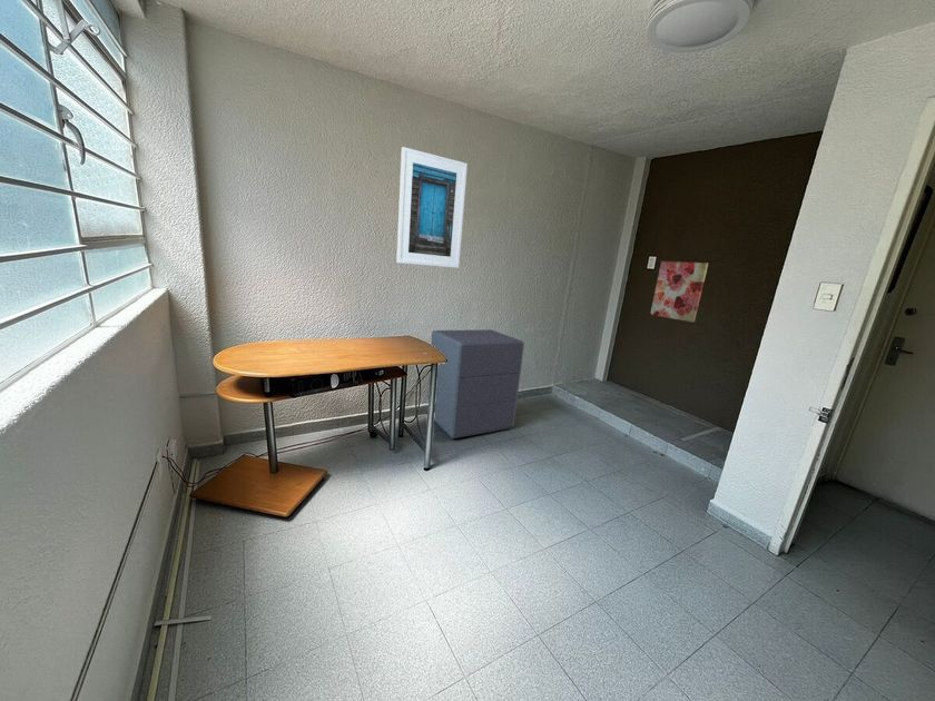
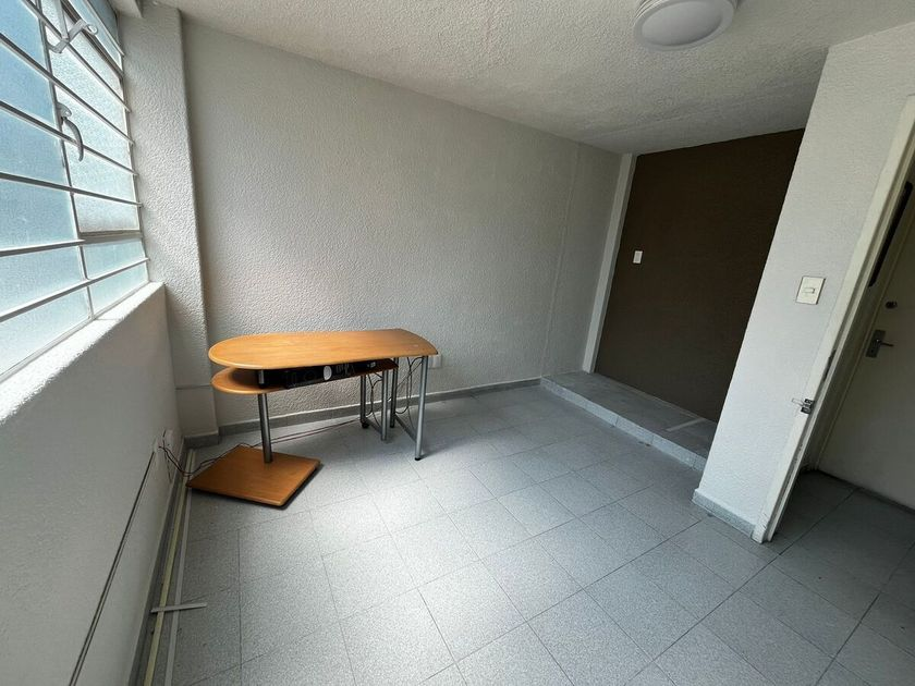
- wall art [649,260,709,323]
- filing cabinet [425,328,525,440]
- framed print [395,146,469,269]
